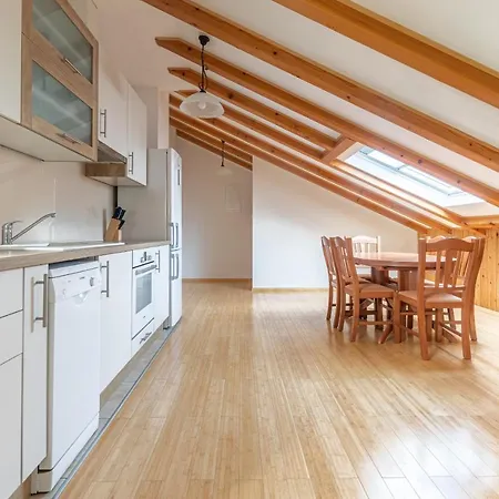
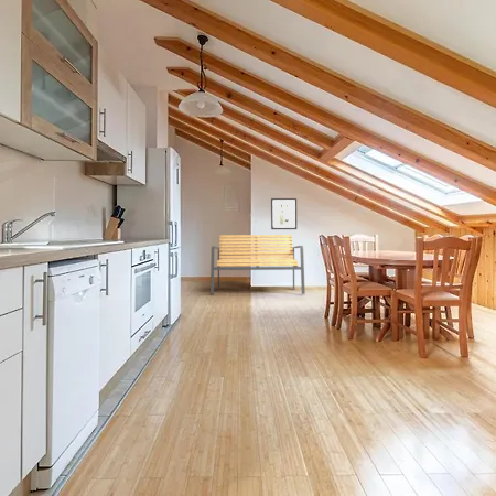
+ bench [209,234,306,295]
+ wall art [270,197,298,230]
